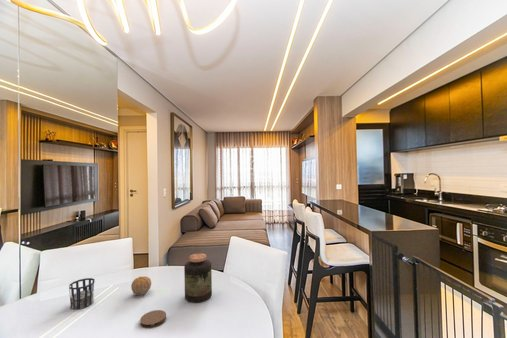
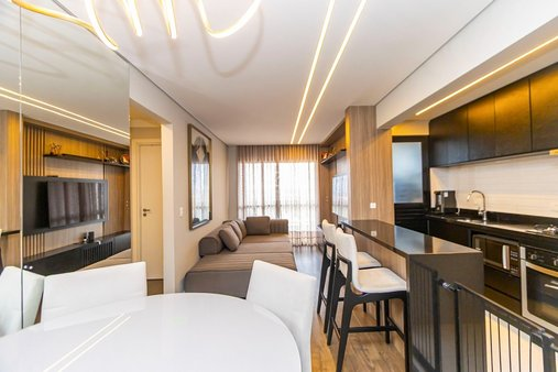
- cup [68,277,96,310]
- fruit [130,275,152,296]
- coaster [139,309,167,329]
- jar [183,252,213,304]
